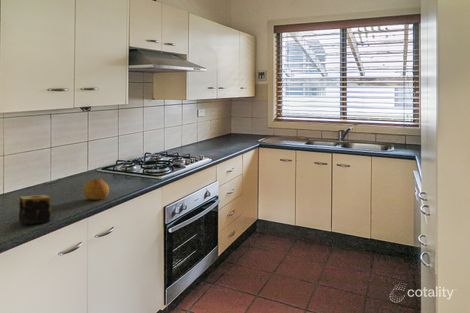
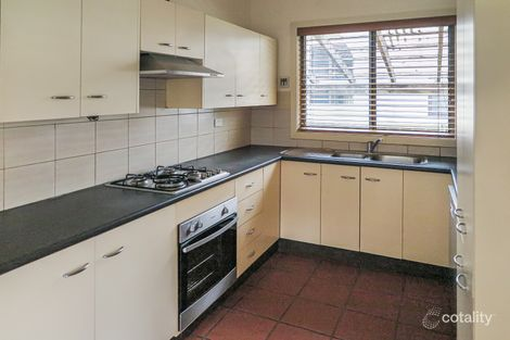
- fruit [82,177,110,200]
- candle [18,194,51,225]
